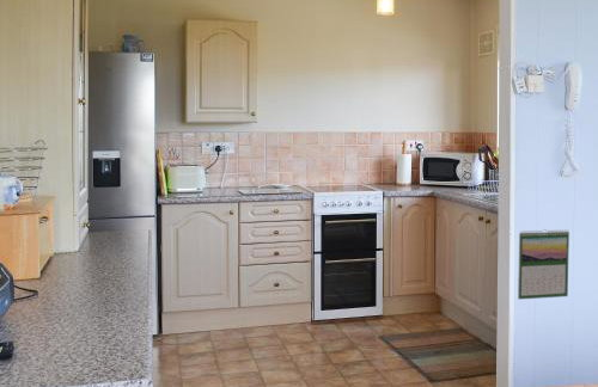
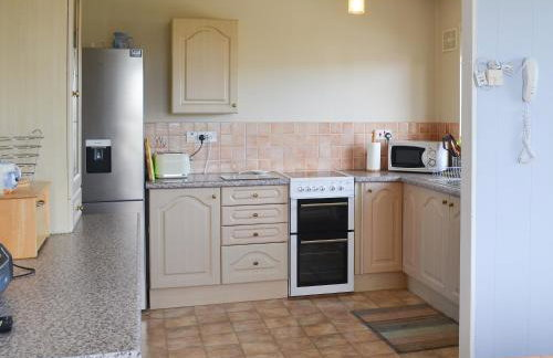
- calendar [517,228,570,301]
